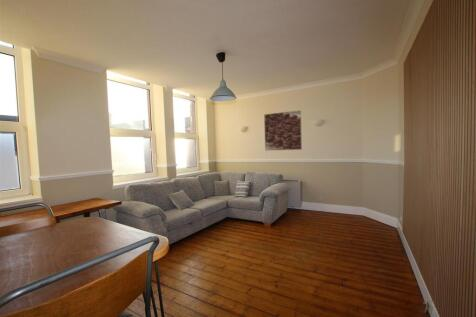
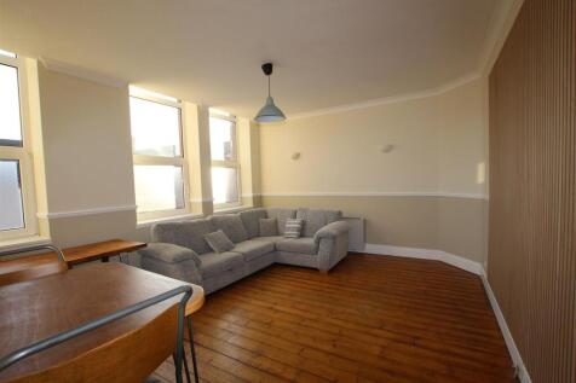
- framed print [263,109,303,152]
